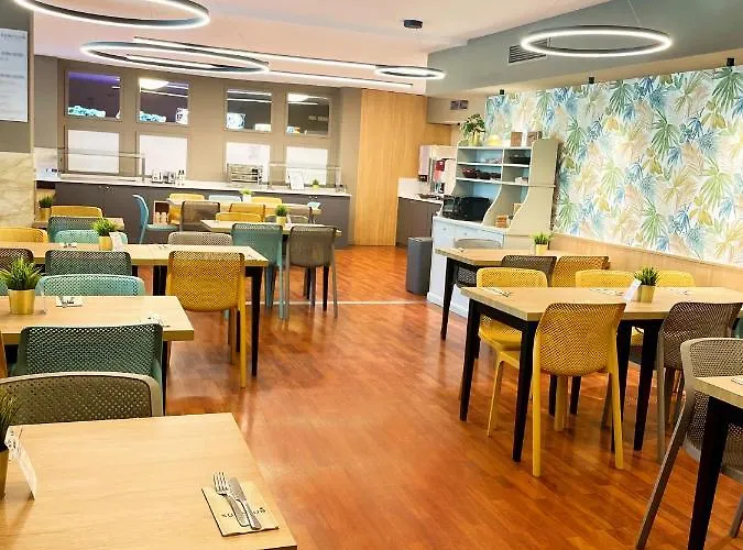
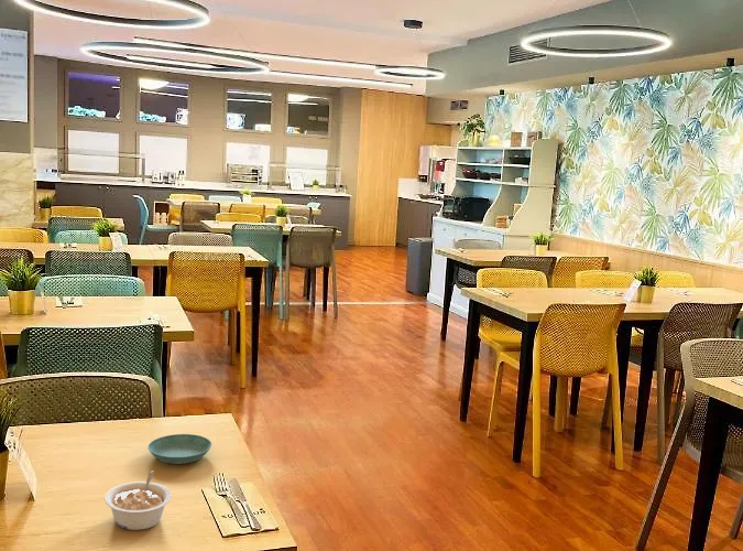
+ legume [103,471,172,531]
+ saucer [147,433,212,465]
